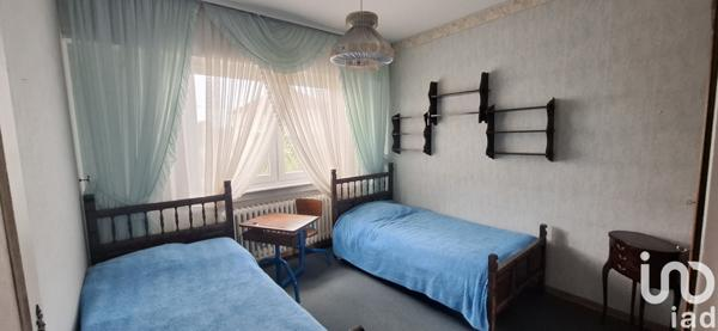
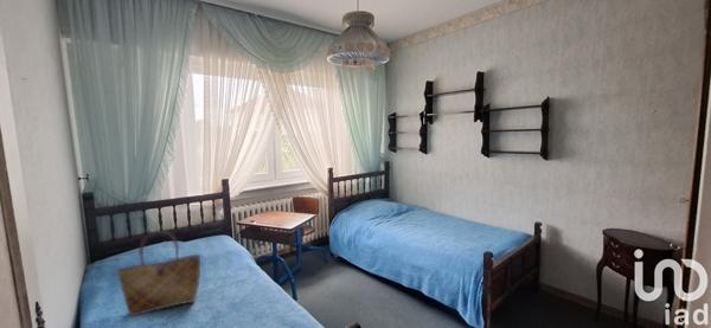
+ tote bag [115,230,201,319]
